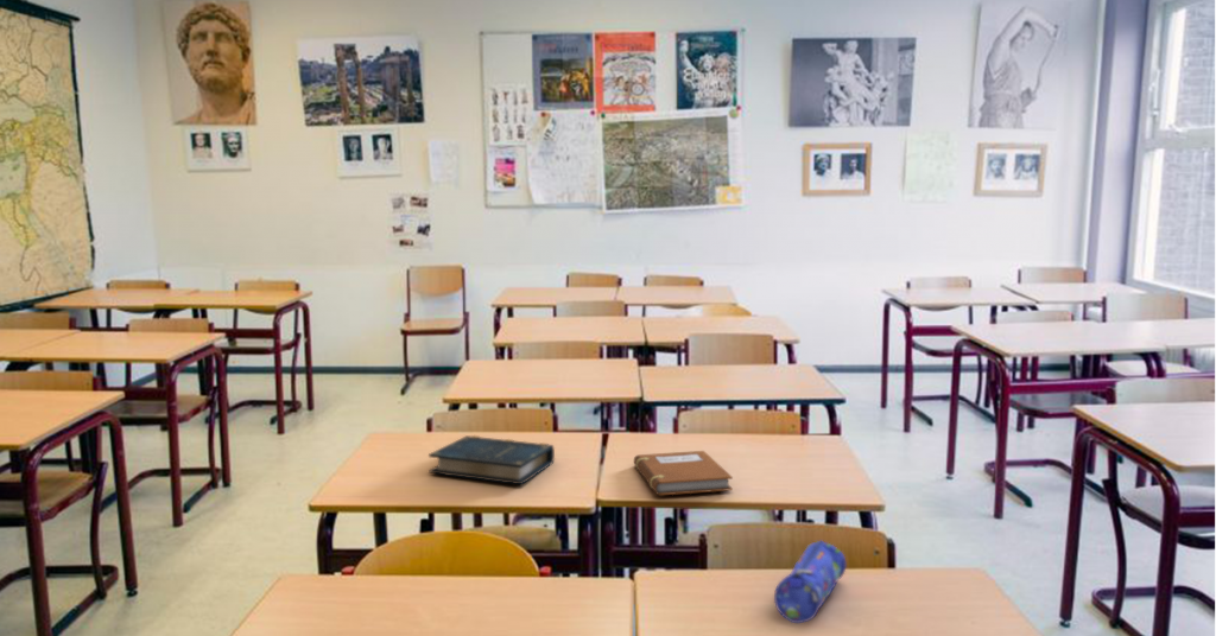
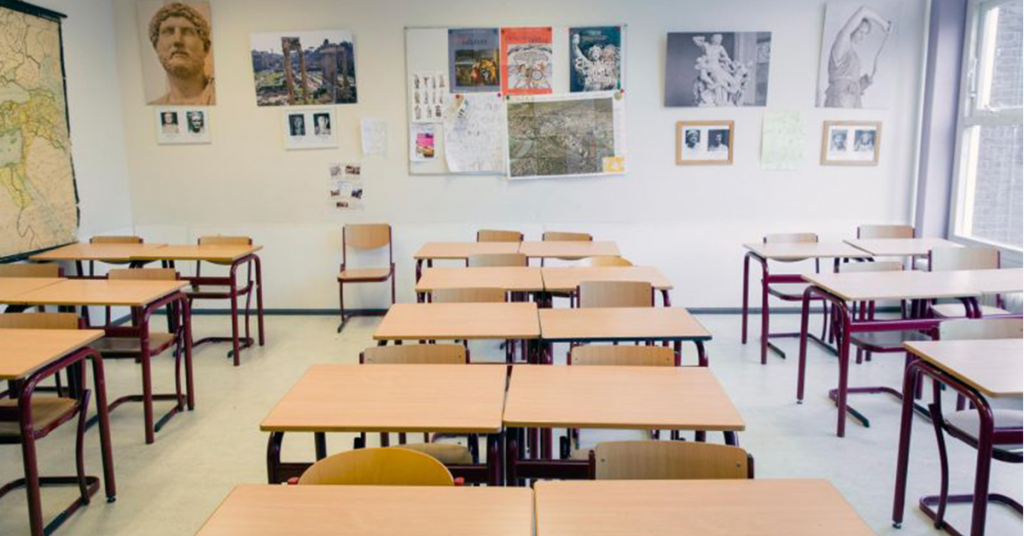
- pencil case [773,540,847,624]
- notebook [633,450,734,496]
- book [428,434,556,485]
